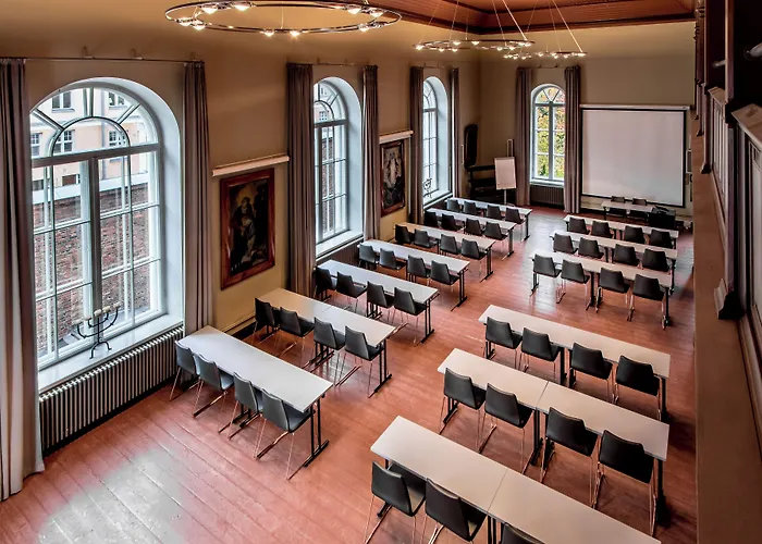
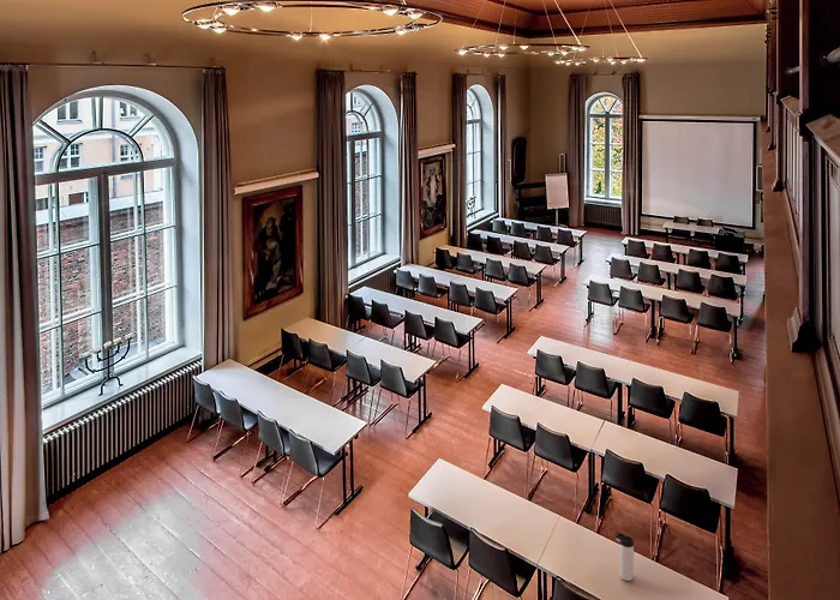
+ thermos bottle [613,532,635,582]
